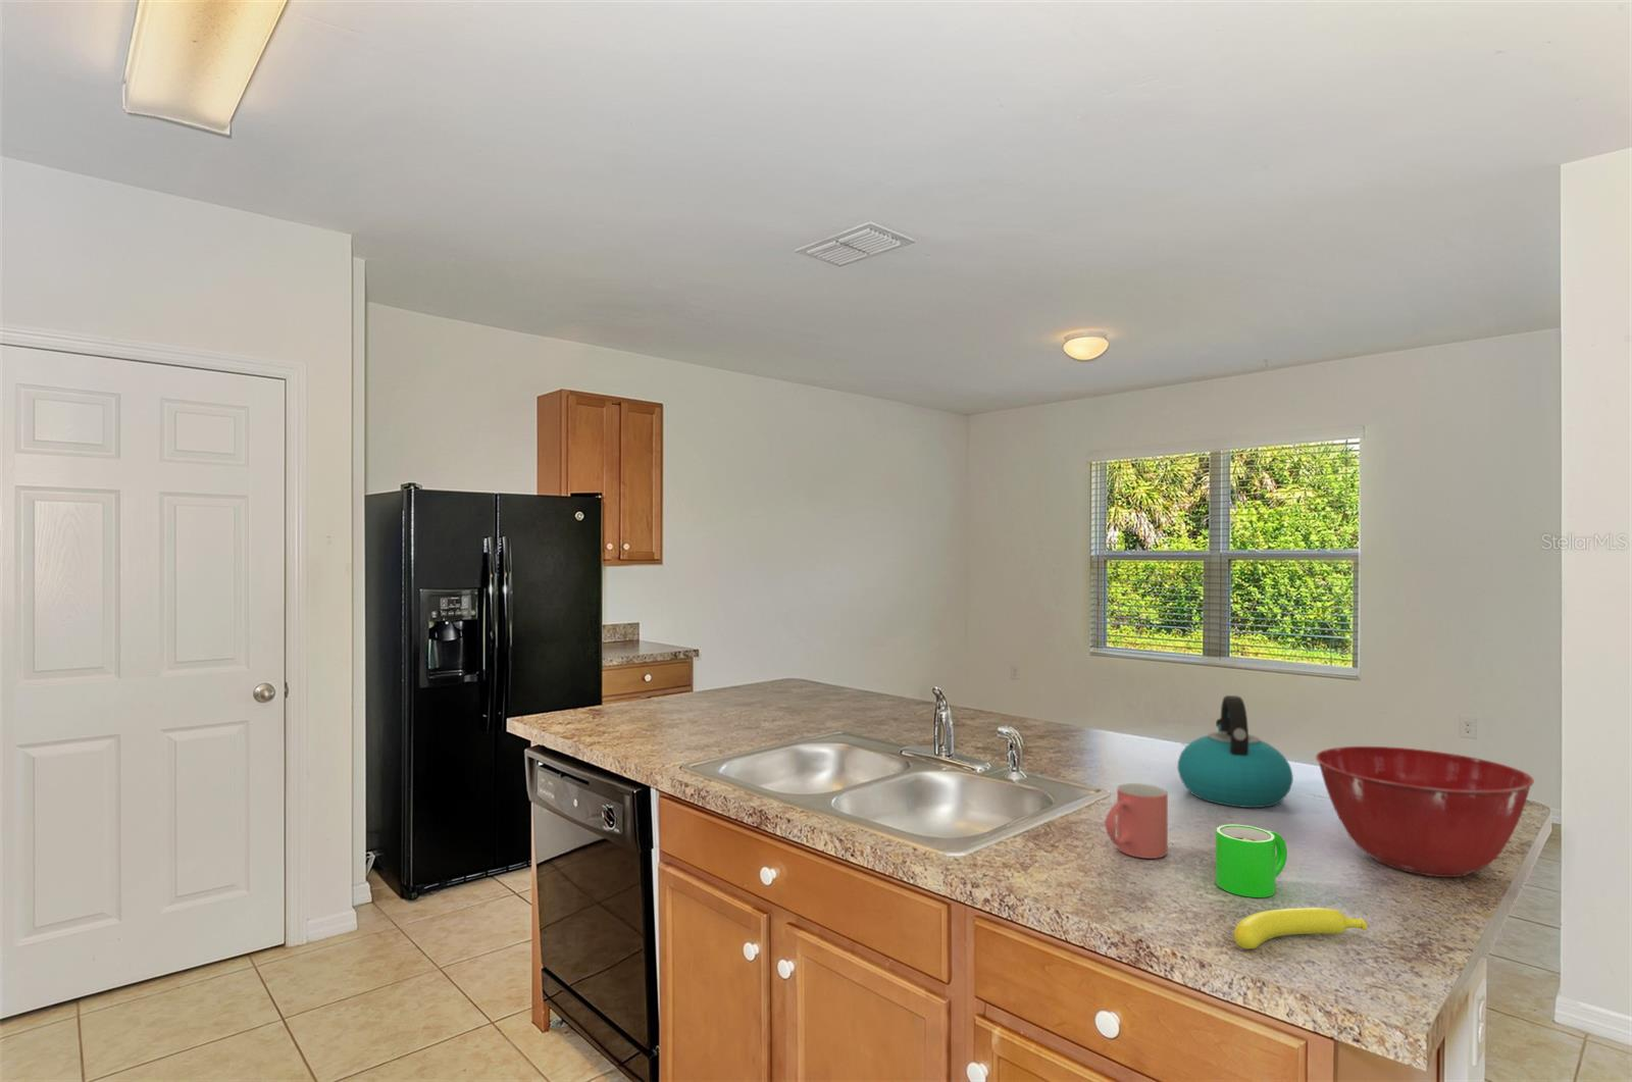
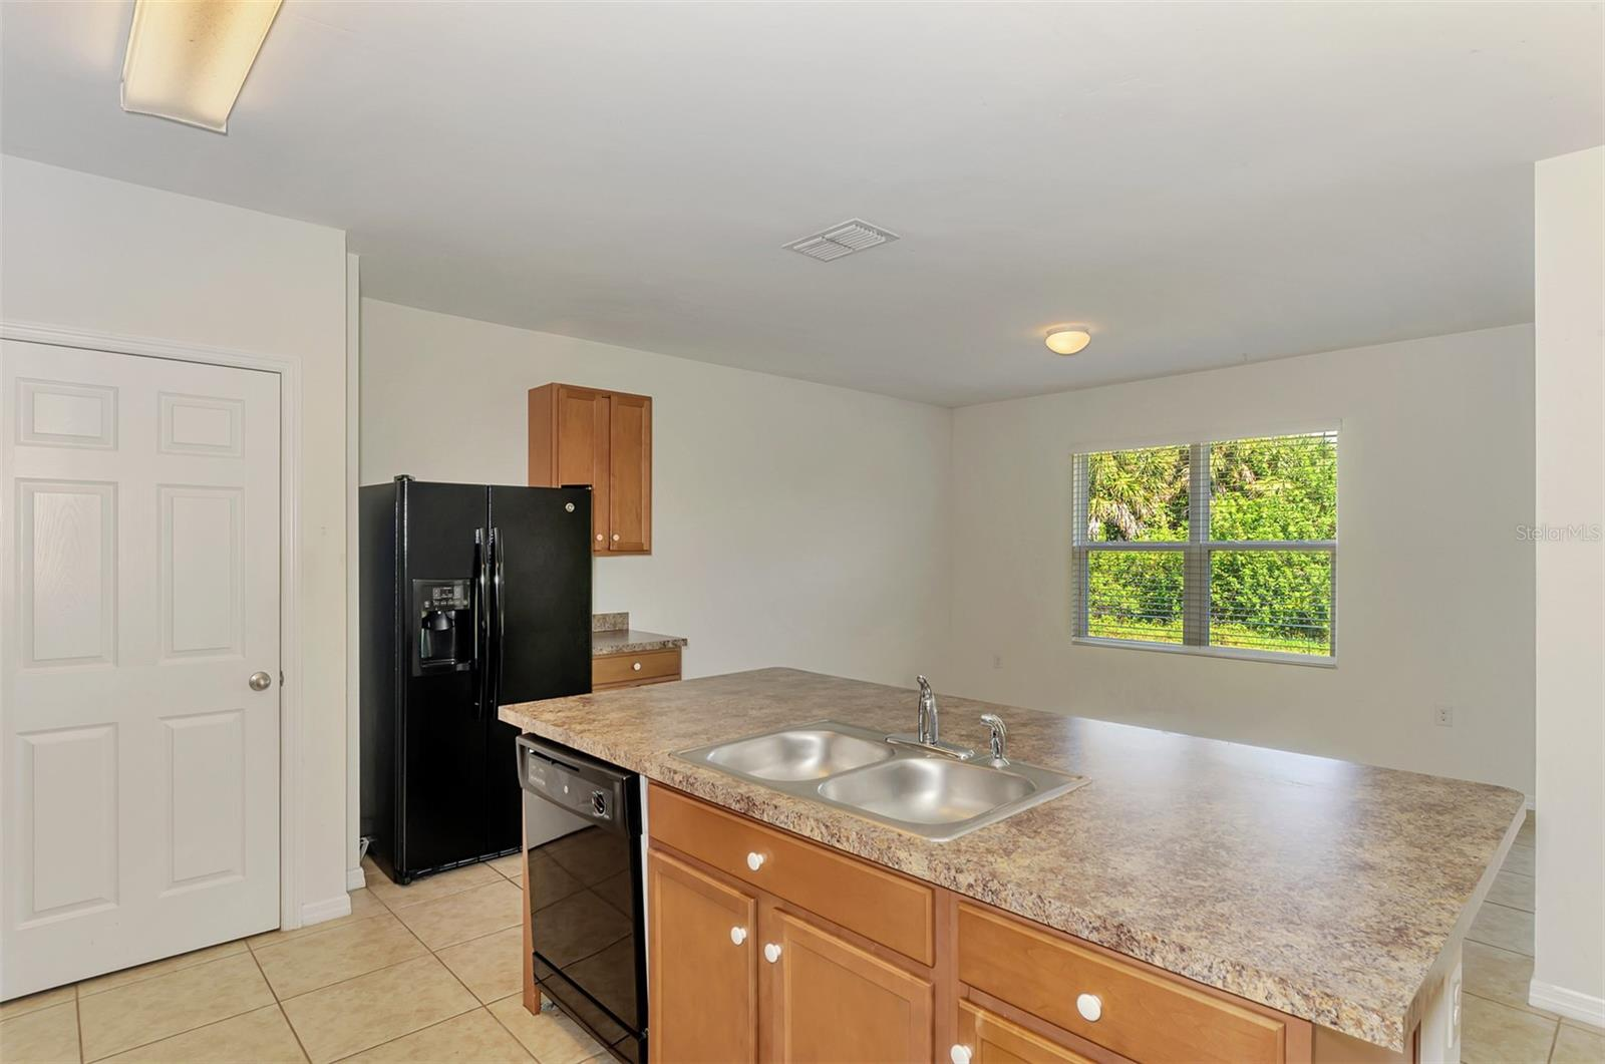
- mug [1104,783,1169,860]
- kettle [1177,694,1295,809]
- mixing bowl [1314,745,1535,878]
- mug [1215,824,1288,898]
- banana [1232,907,1367,949]
